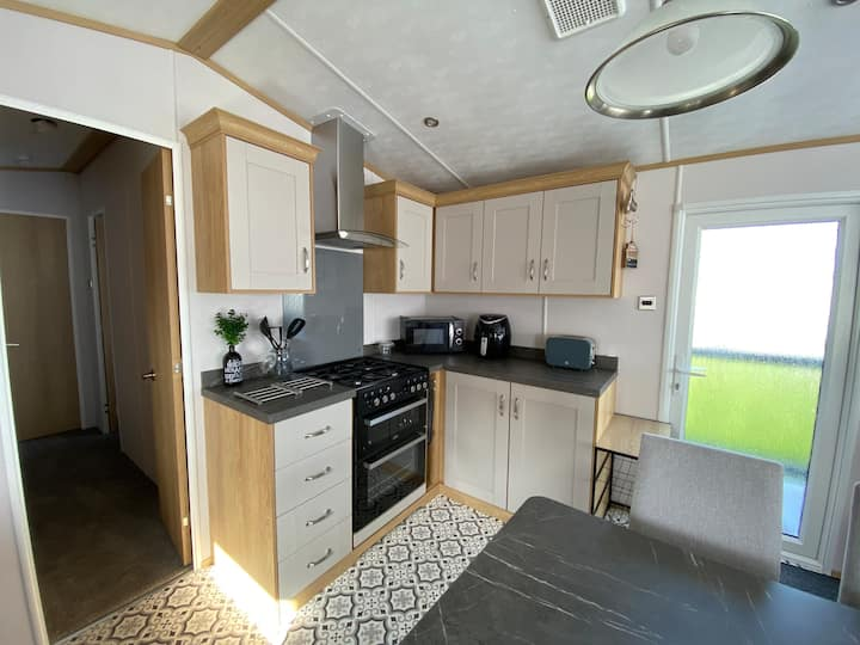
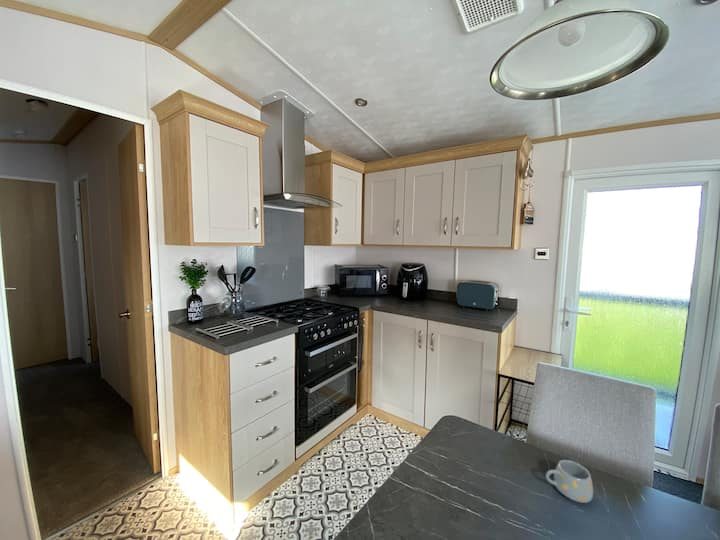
+ mug [545,459,594,504]
